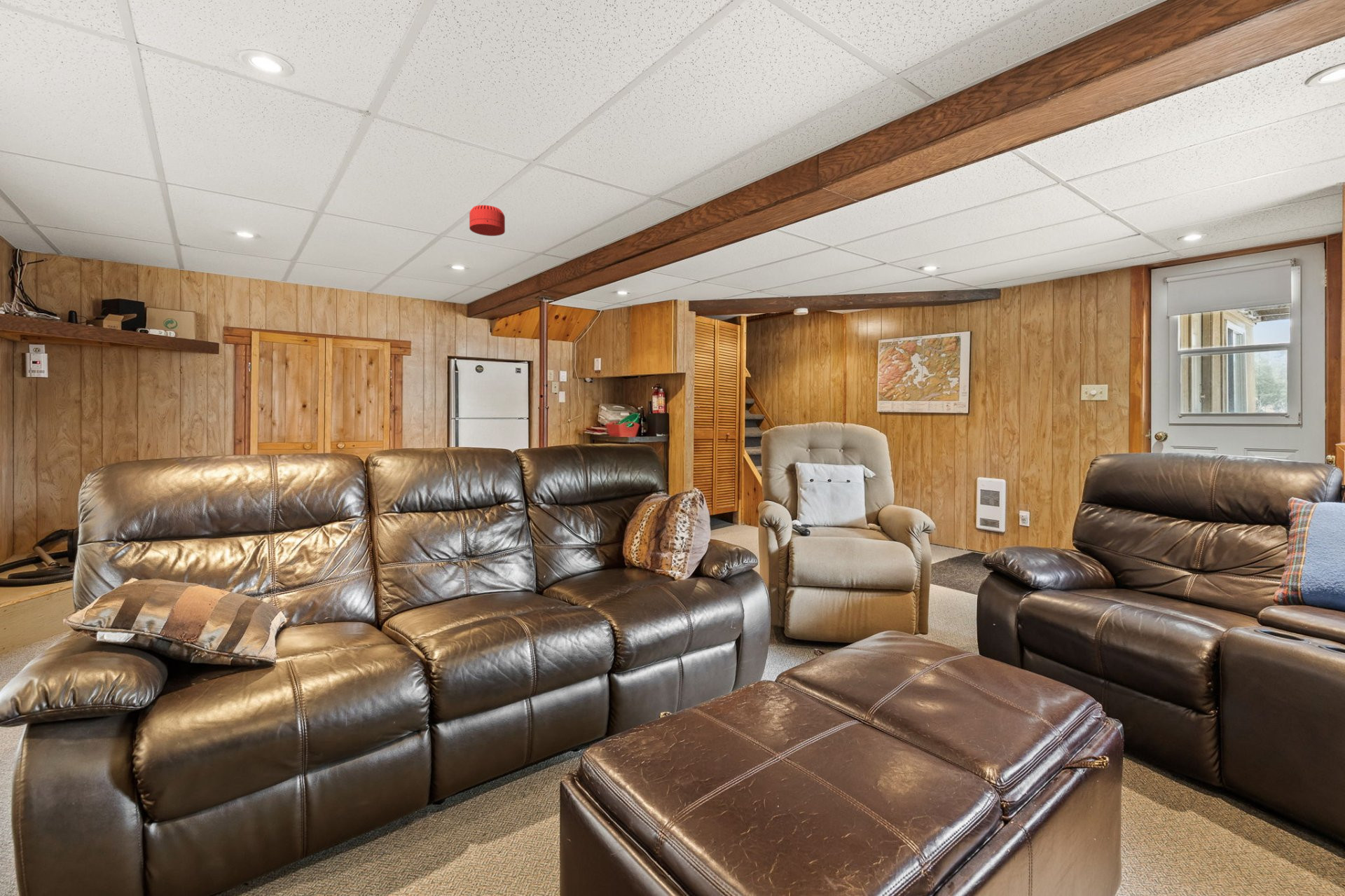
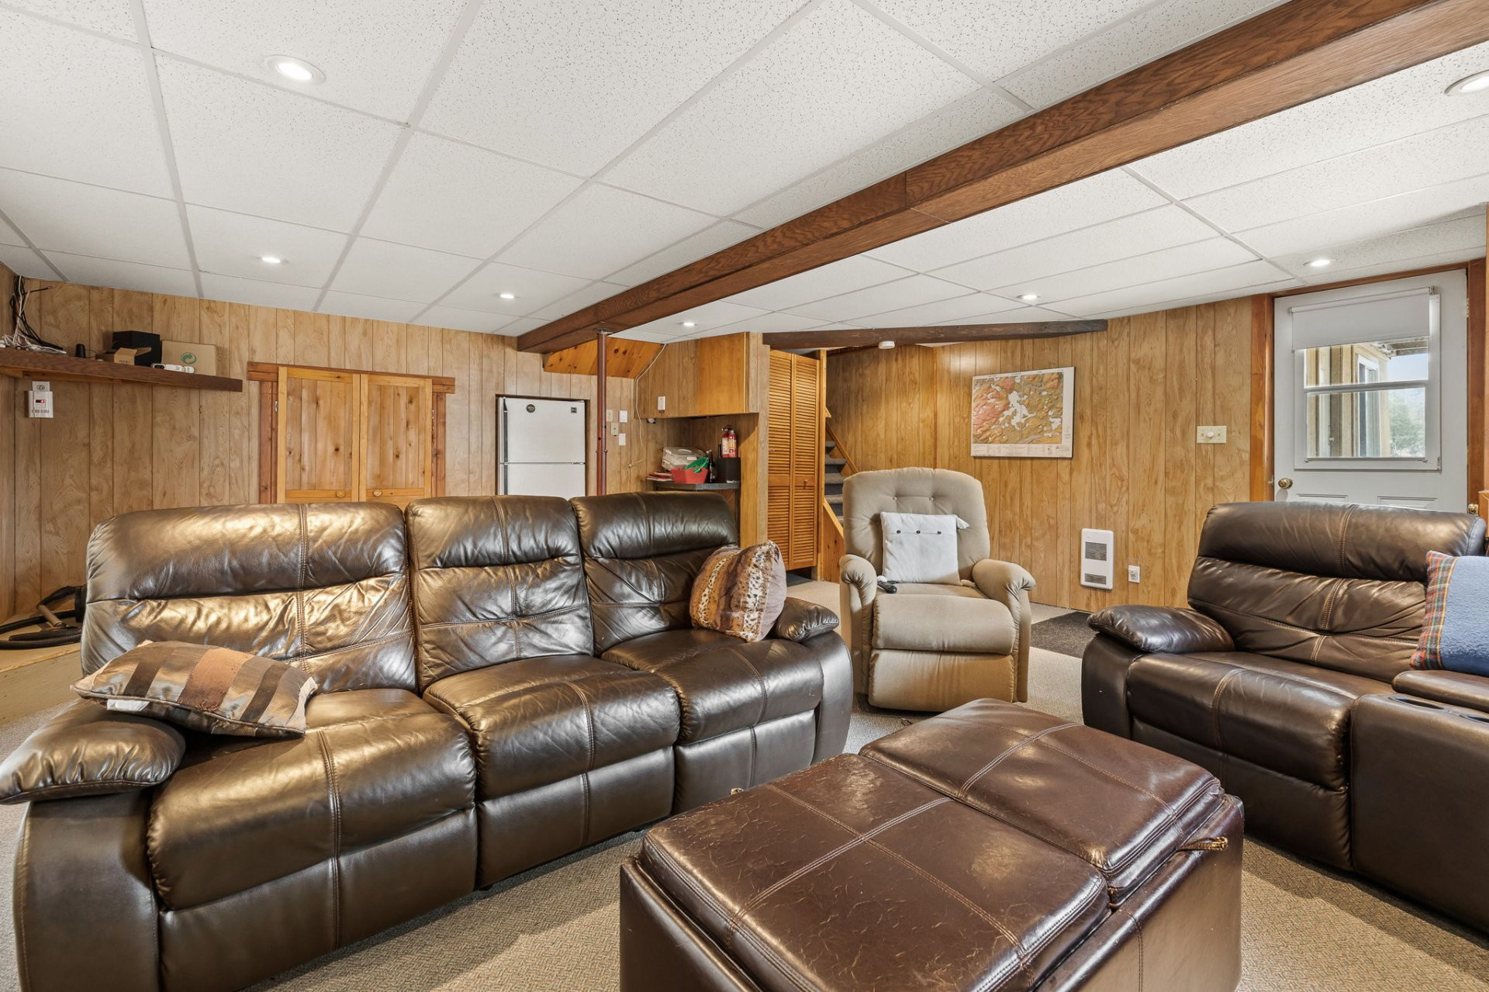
- smoke detector [469,205,506,237]
